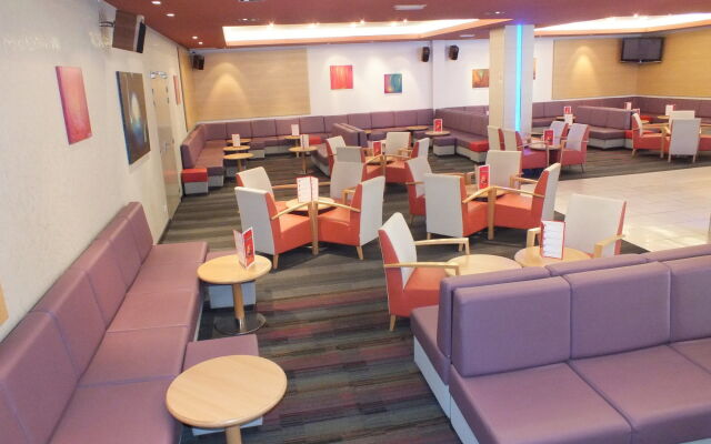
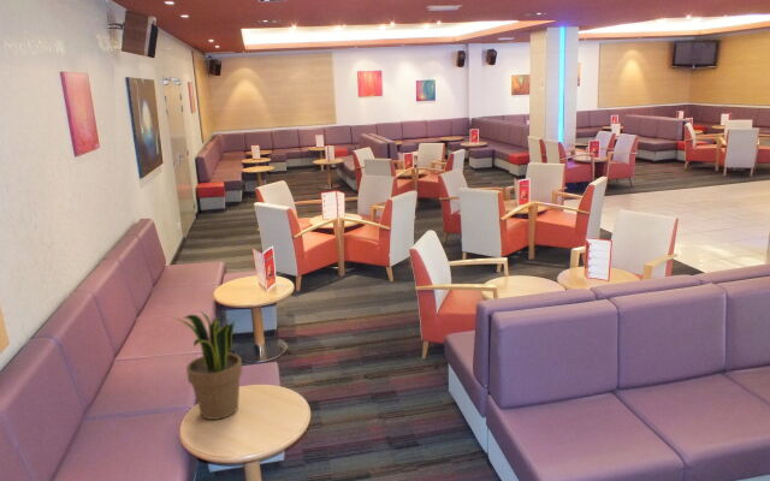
+ potted plant [172,310,244,421]
